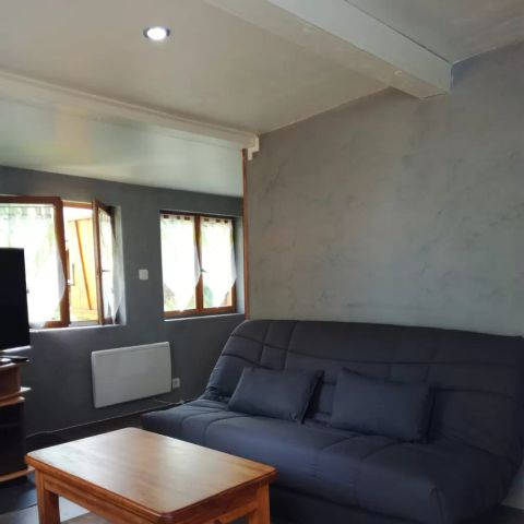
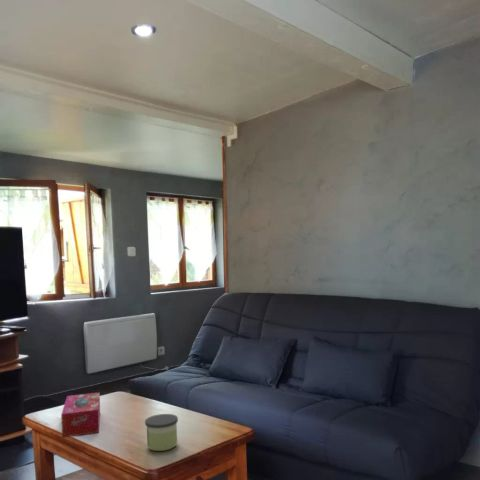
+ candle [144,413,179,452]
+ tissue box [60,391,101,439]
